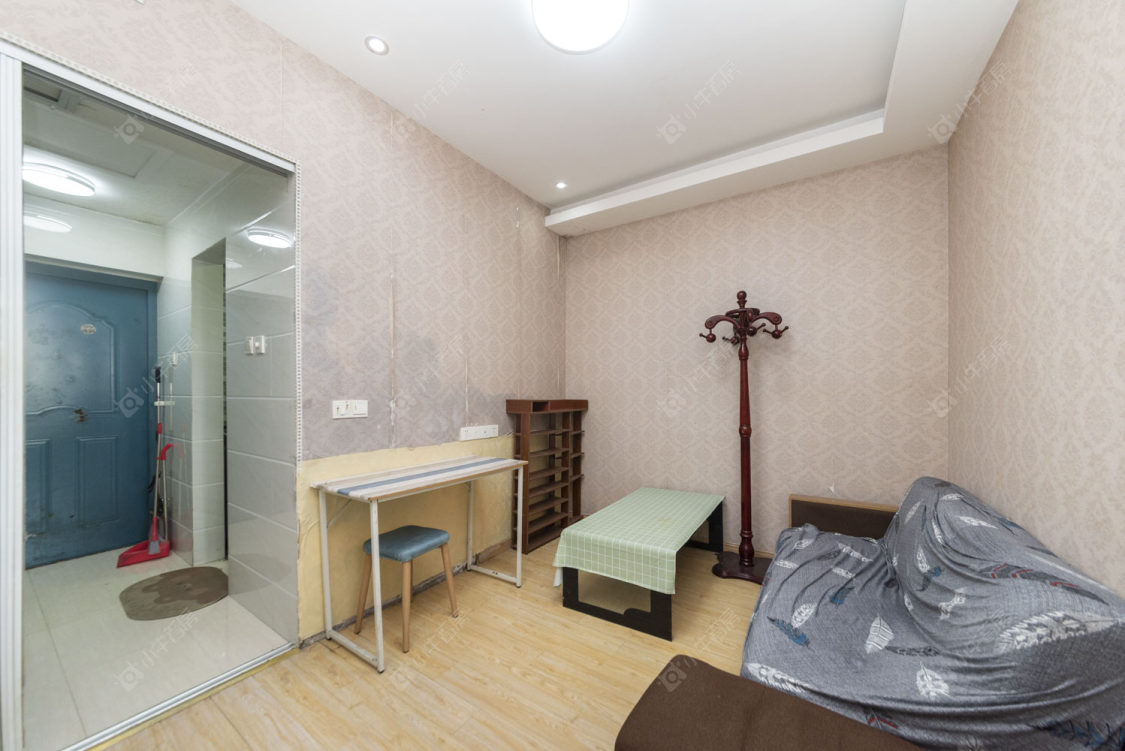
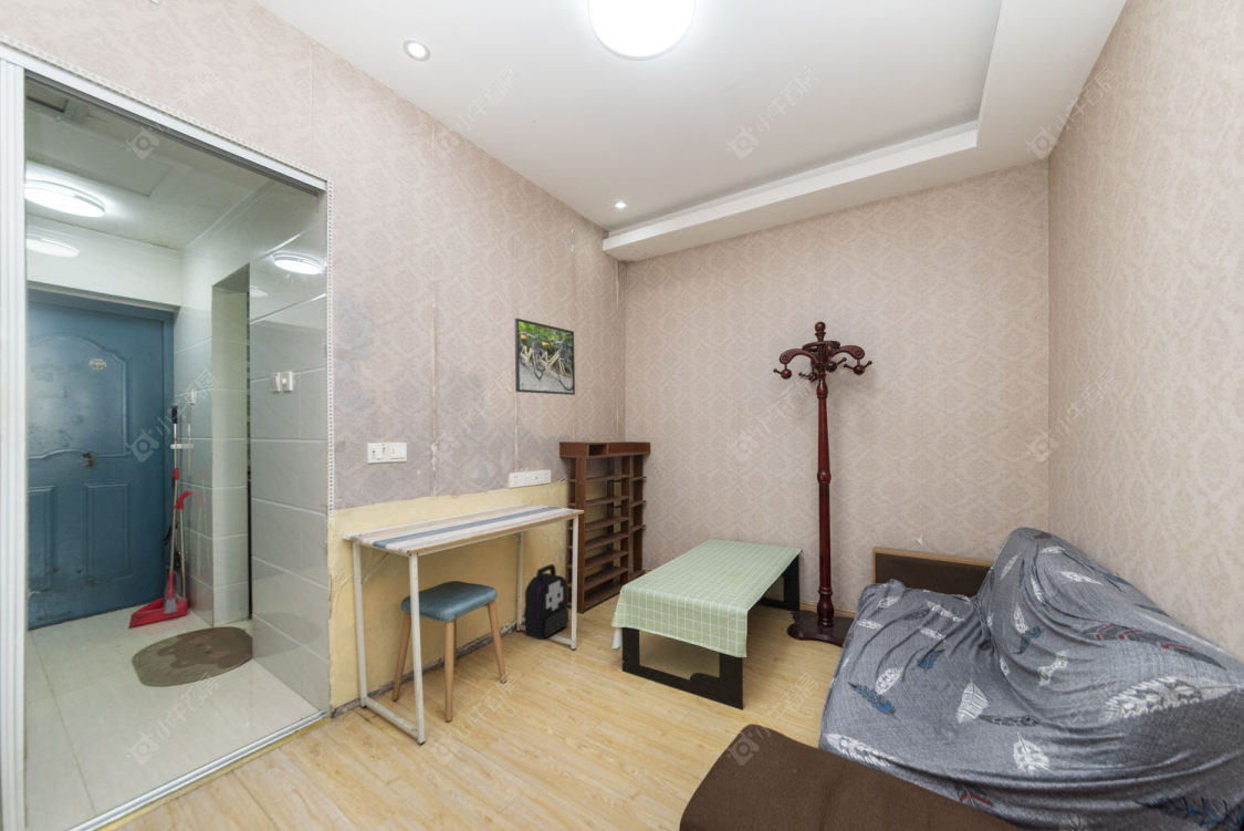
+ backpack [523,563,569,641]
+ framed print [514,318,576,396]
